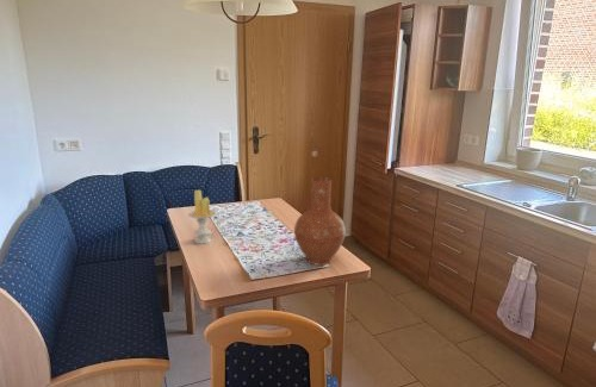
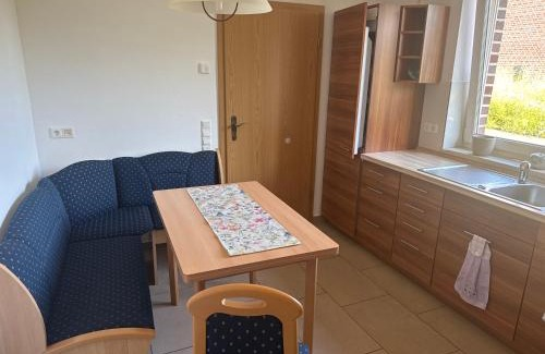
- vase [293,176,347,267]
- candle [187,189,217,245]
